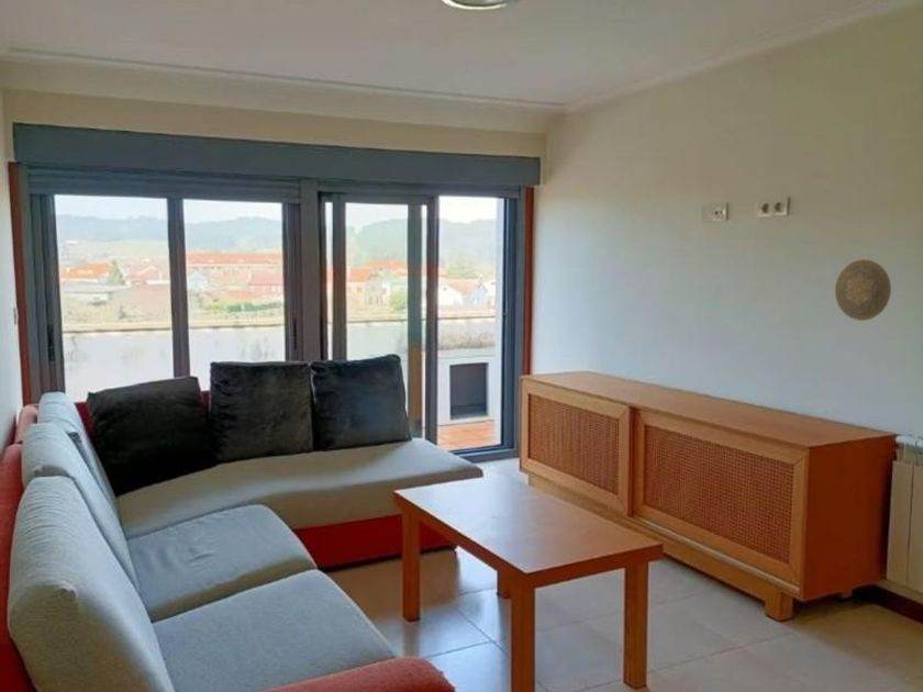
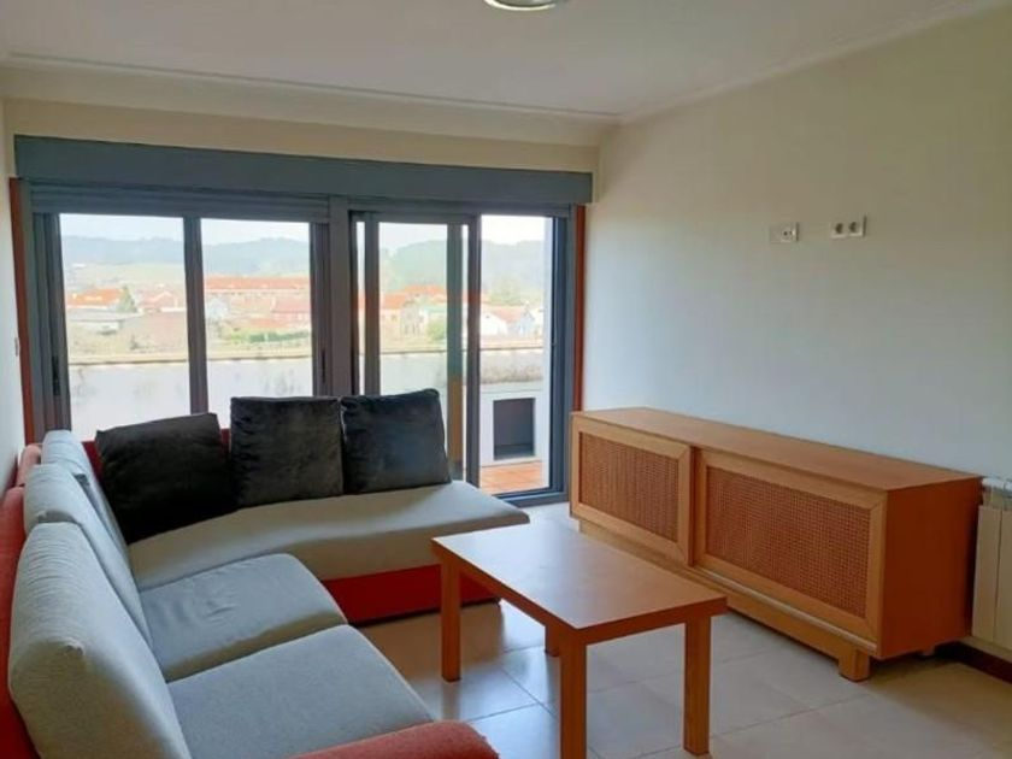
- decorative plate [834,258,892,322]
